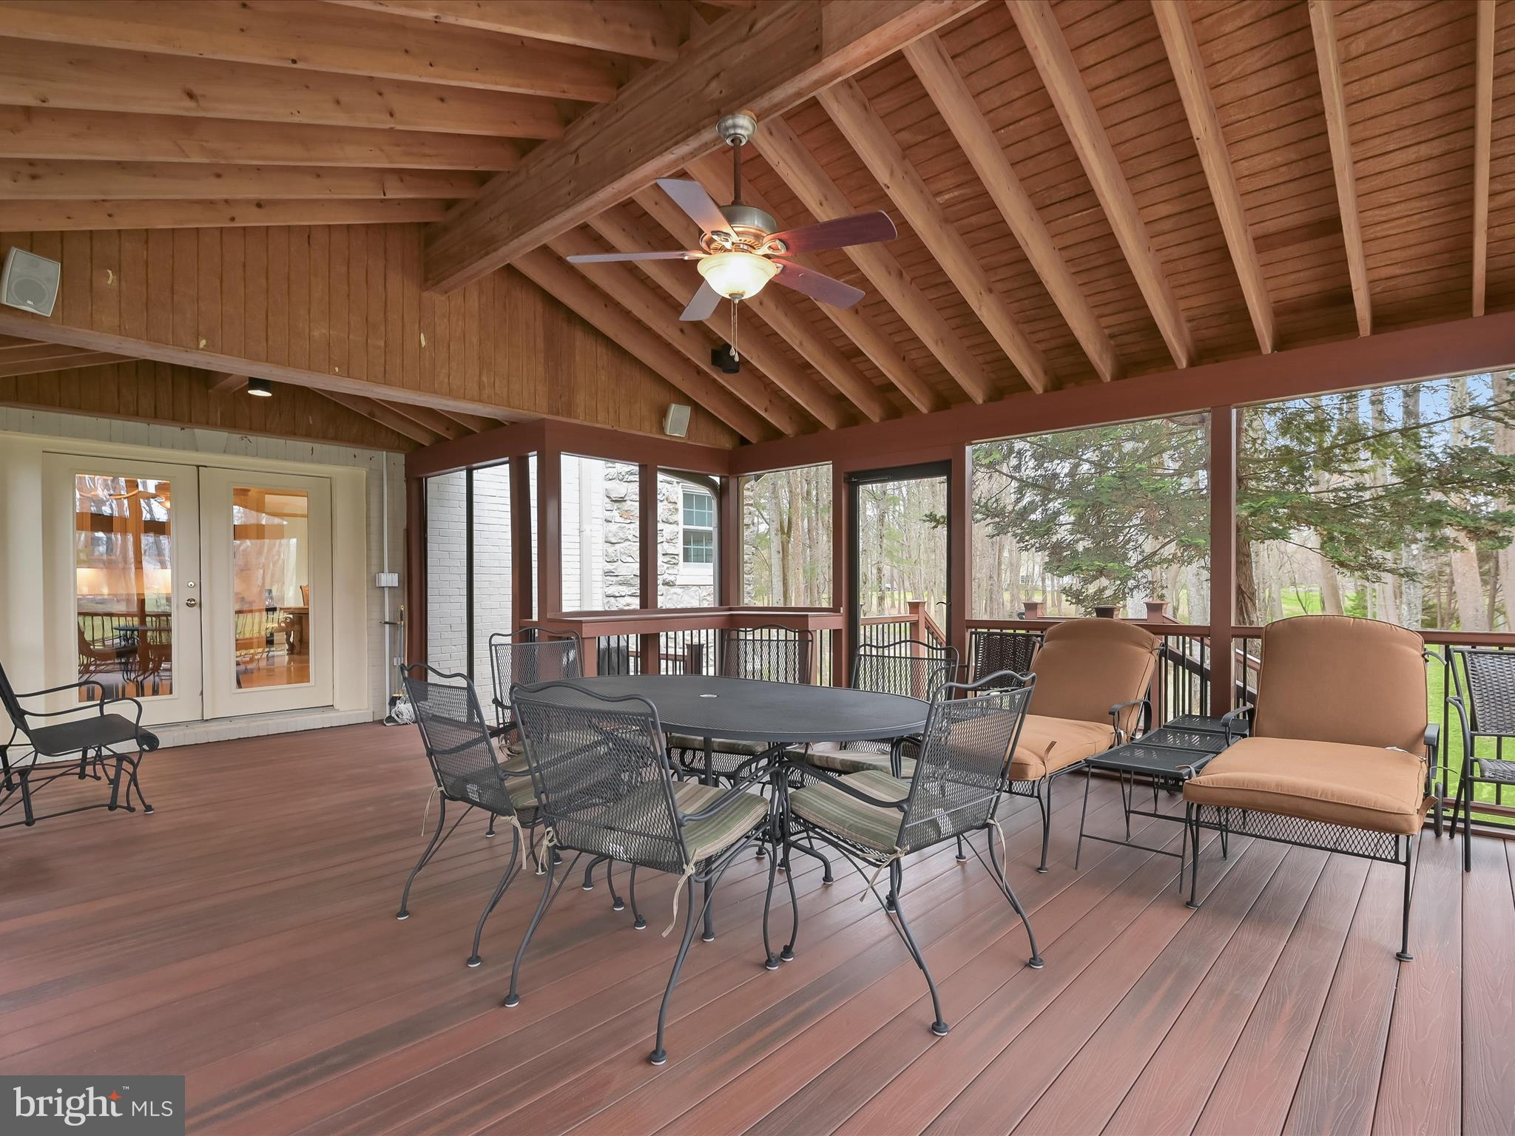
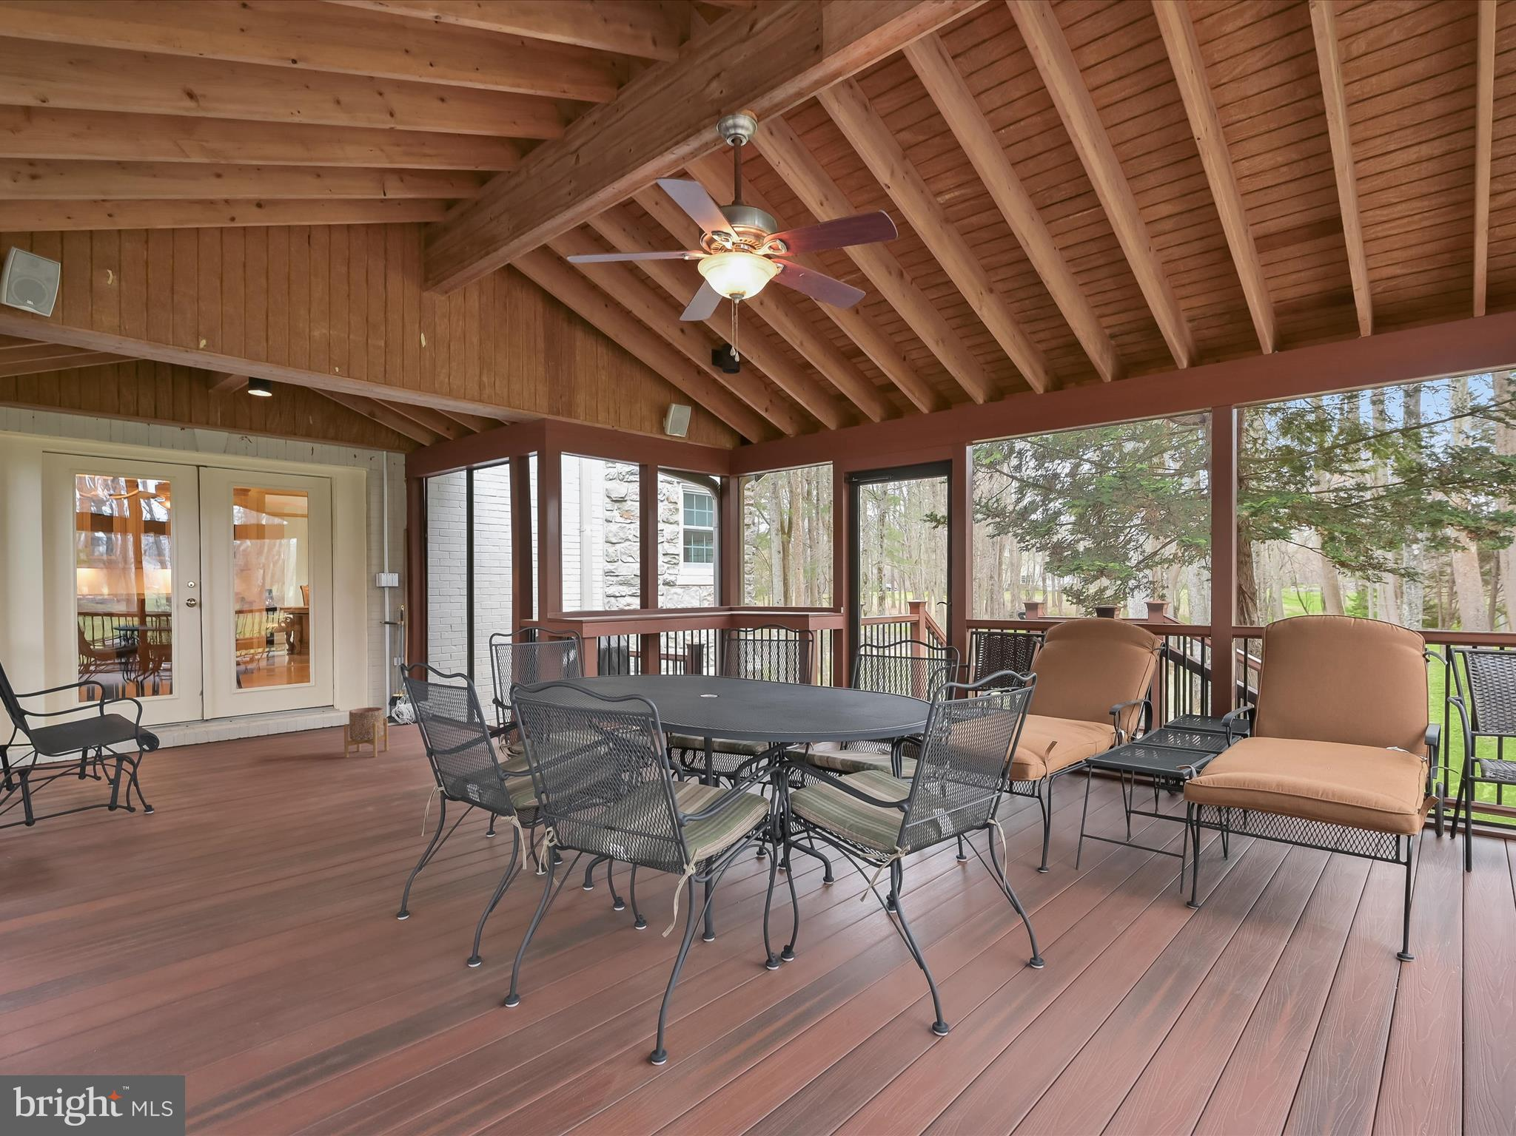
+ planter [344,706,389,758]
